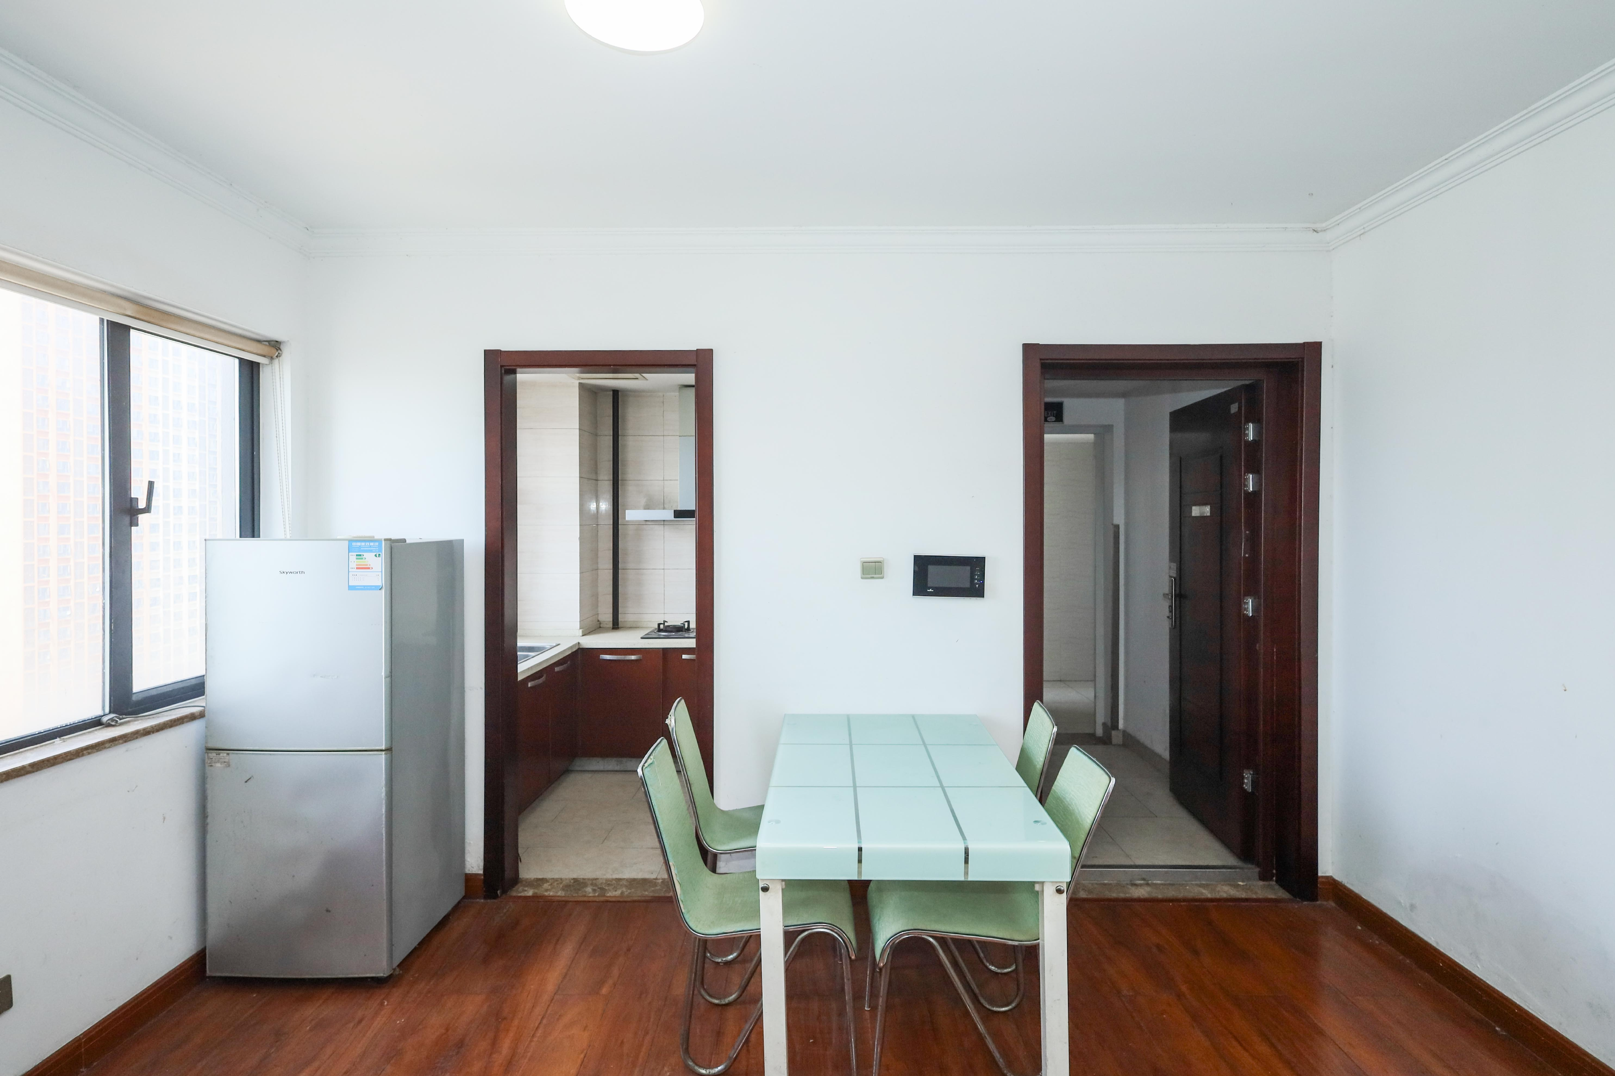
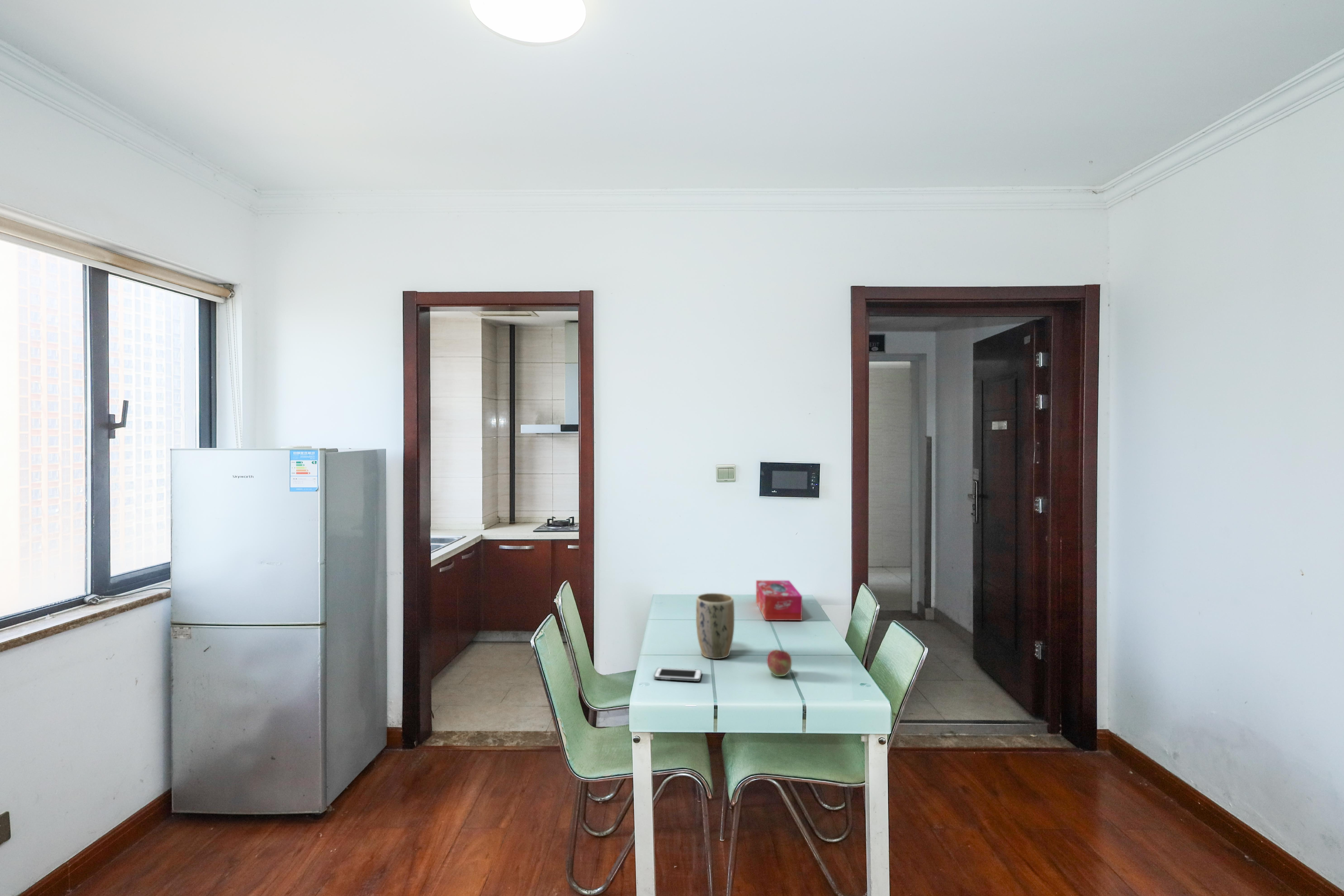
+ cell phone [654,667,702,682]
+ plant pot [696,593,735,659]
+ tissue box [756,580,803,621]
+ fruit [766,649,792,677]
